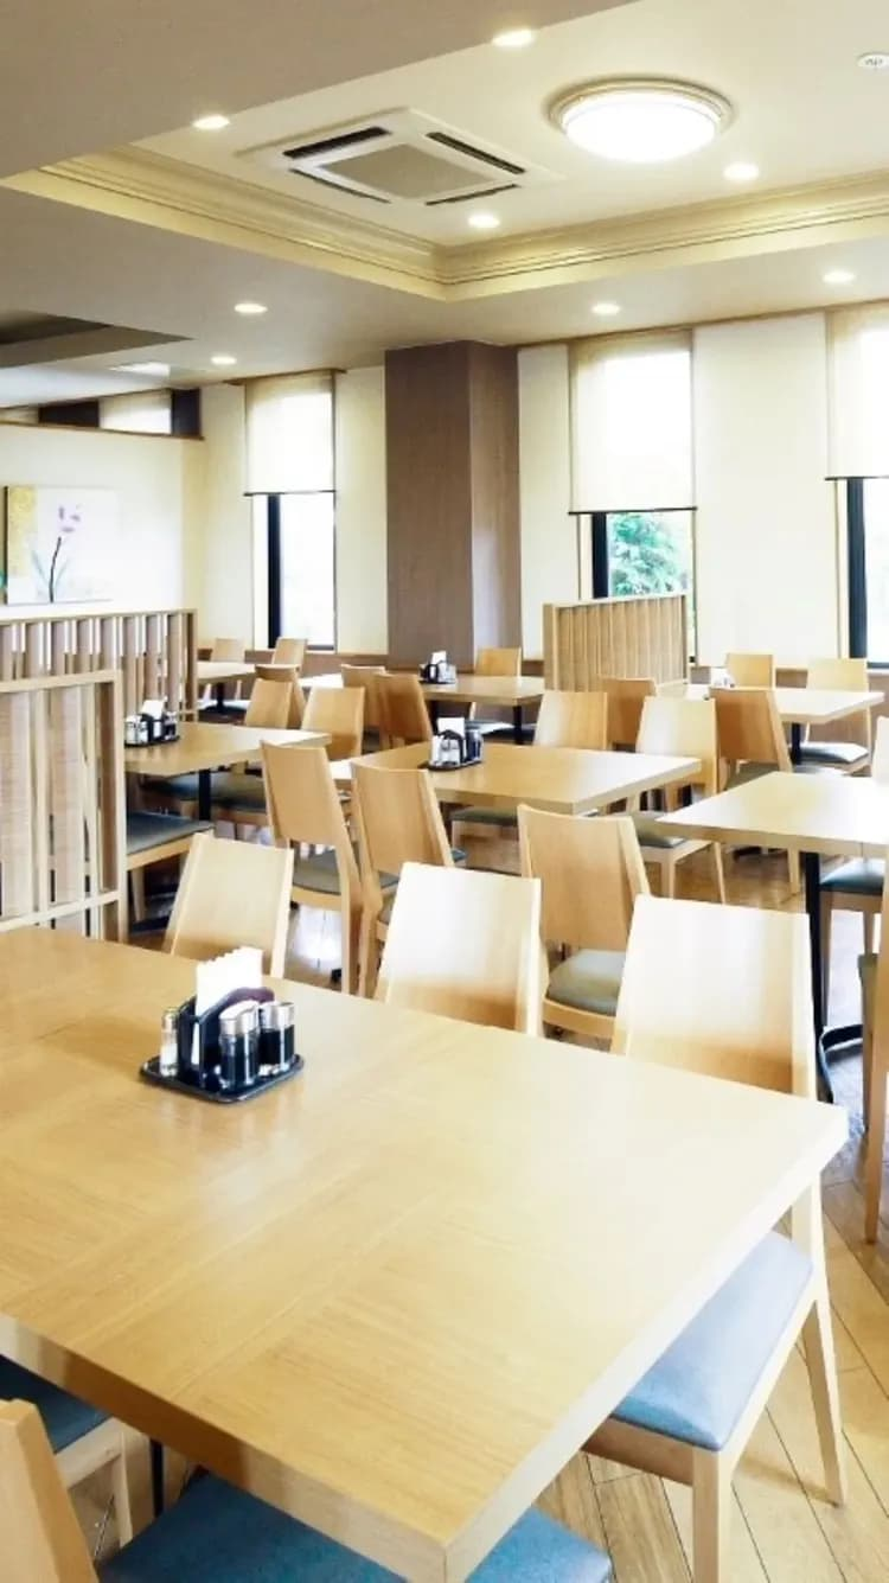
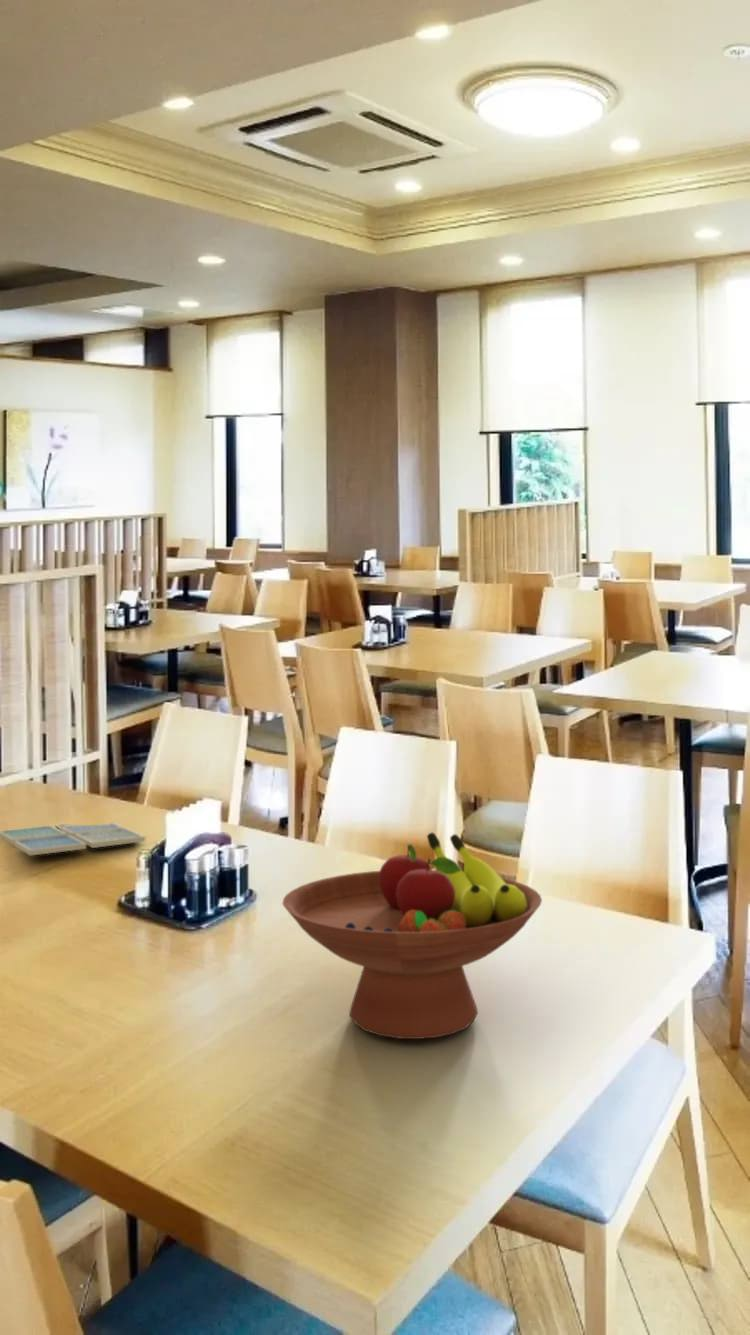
+ drink coaster [0,822,146,857]
+ fruit bowl [282,832,543,1040]
